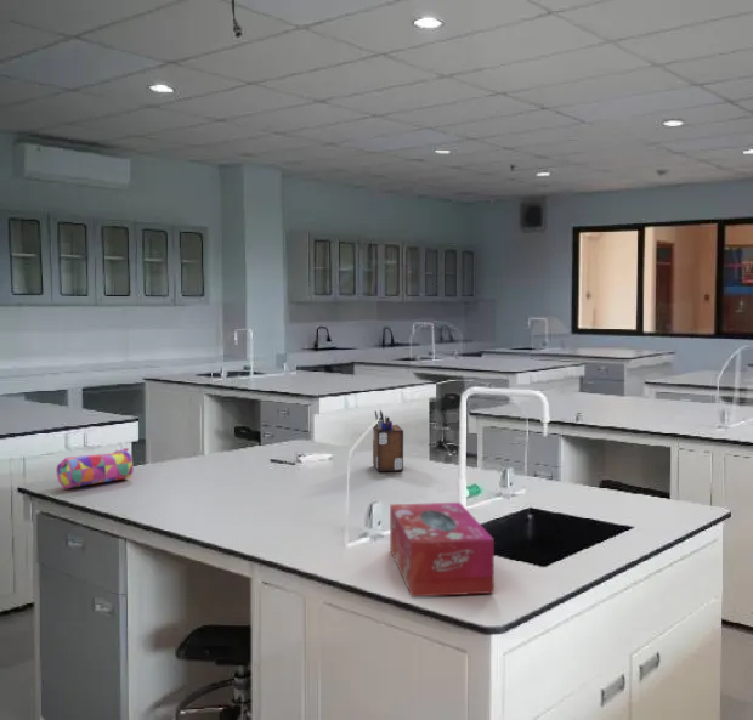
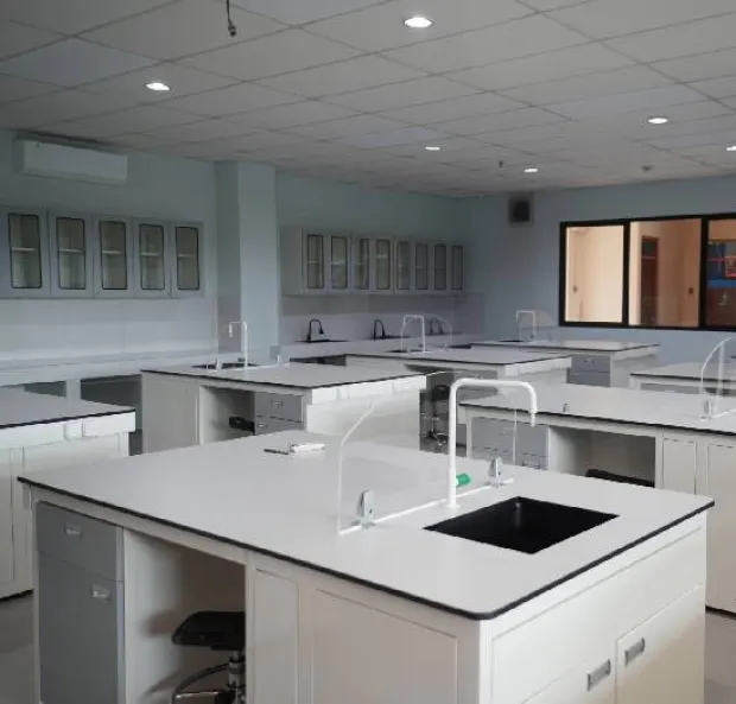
- tissue box [389,501,496,597]
- desk organizer [372,409,404,472]
- pencil case [56,447,135,489]
